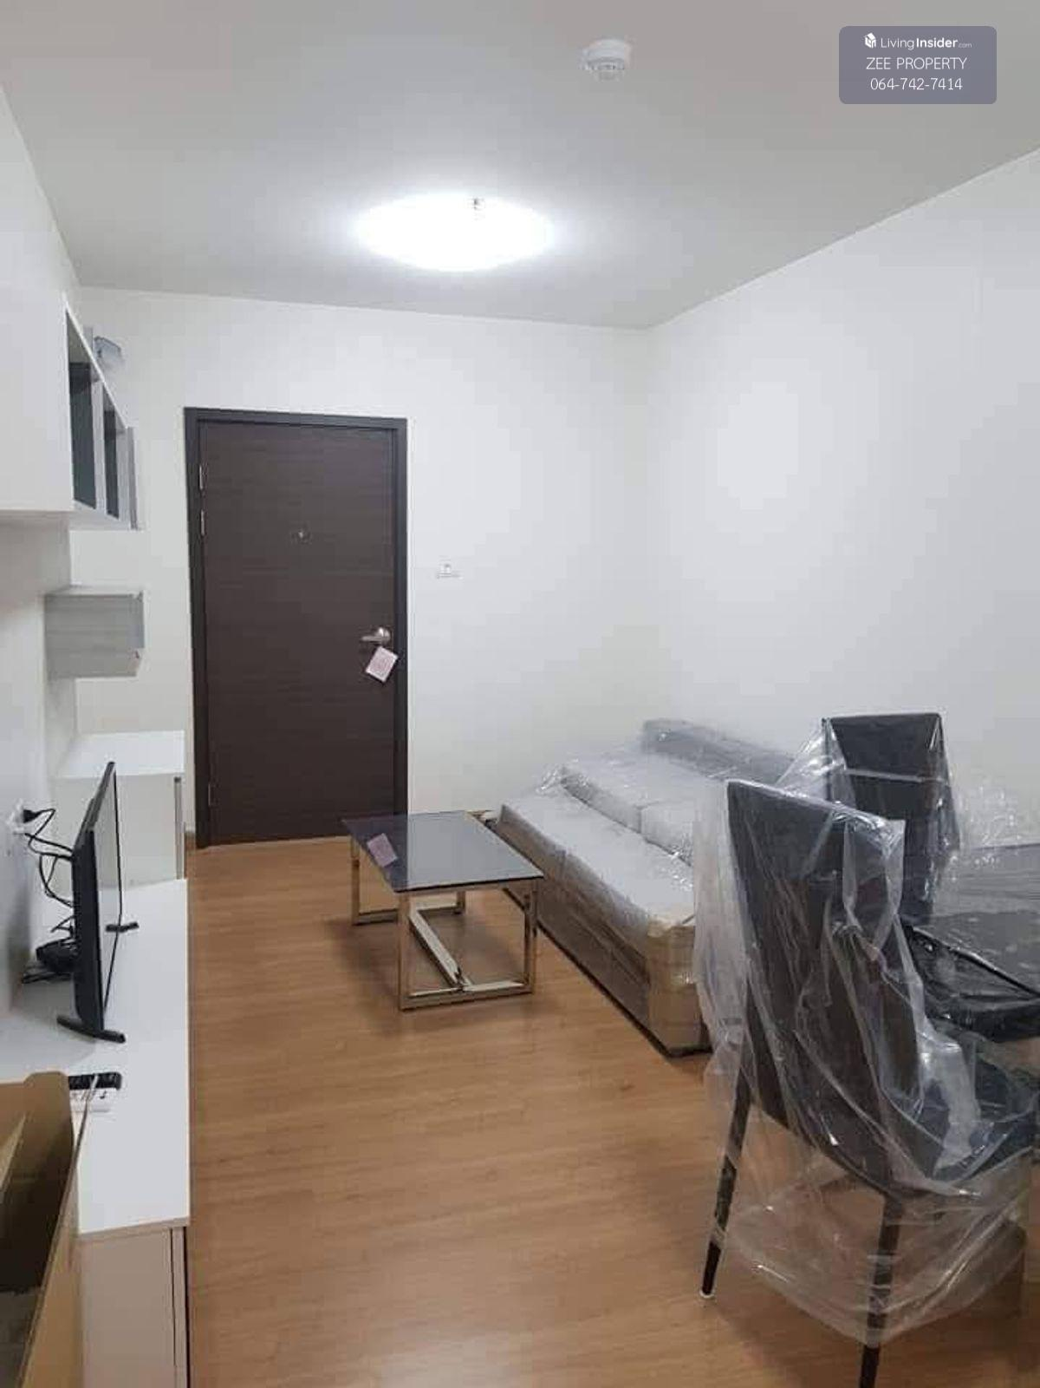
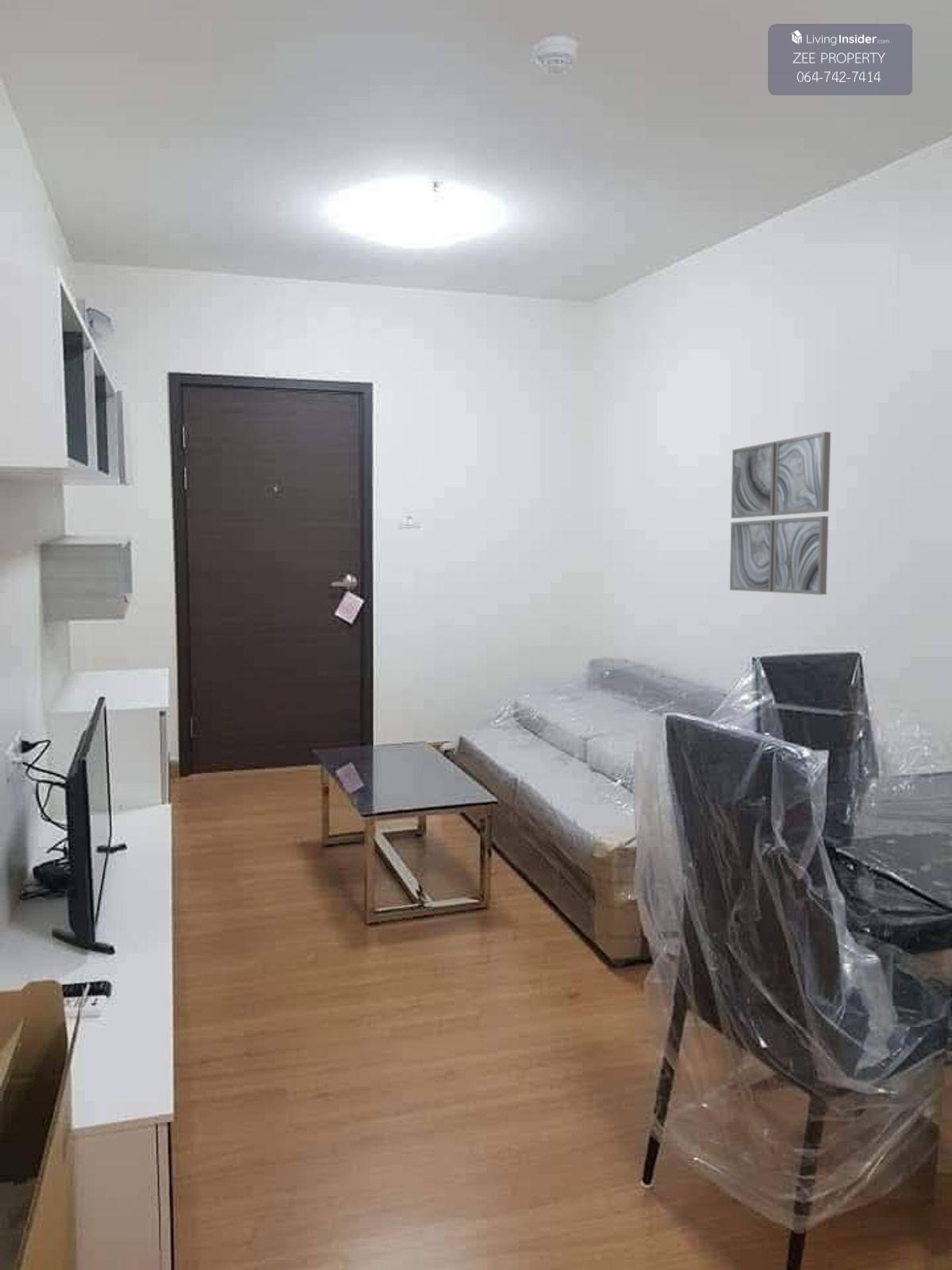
+ wall art [729,431,831,595]
